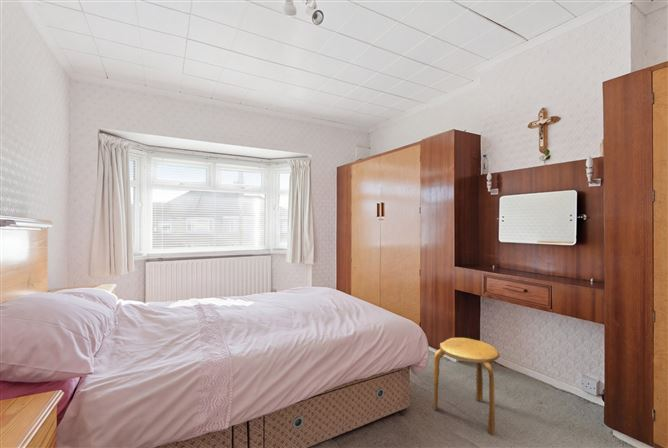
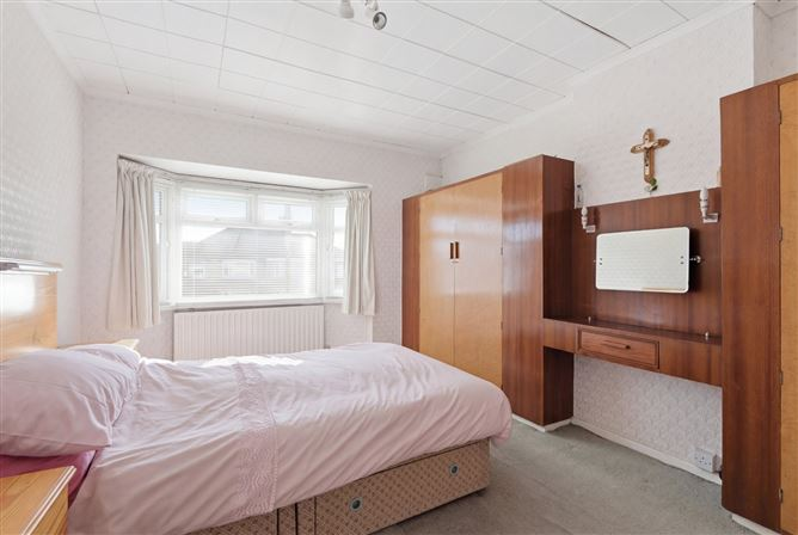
- stool [433,337,501,436]
